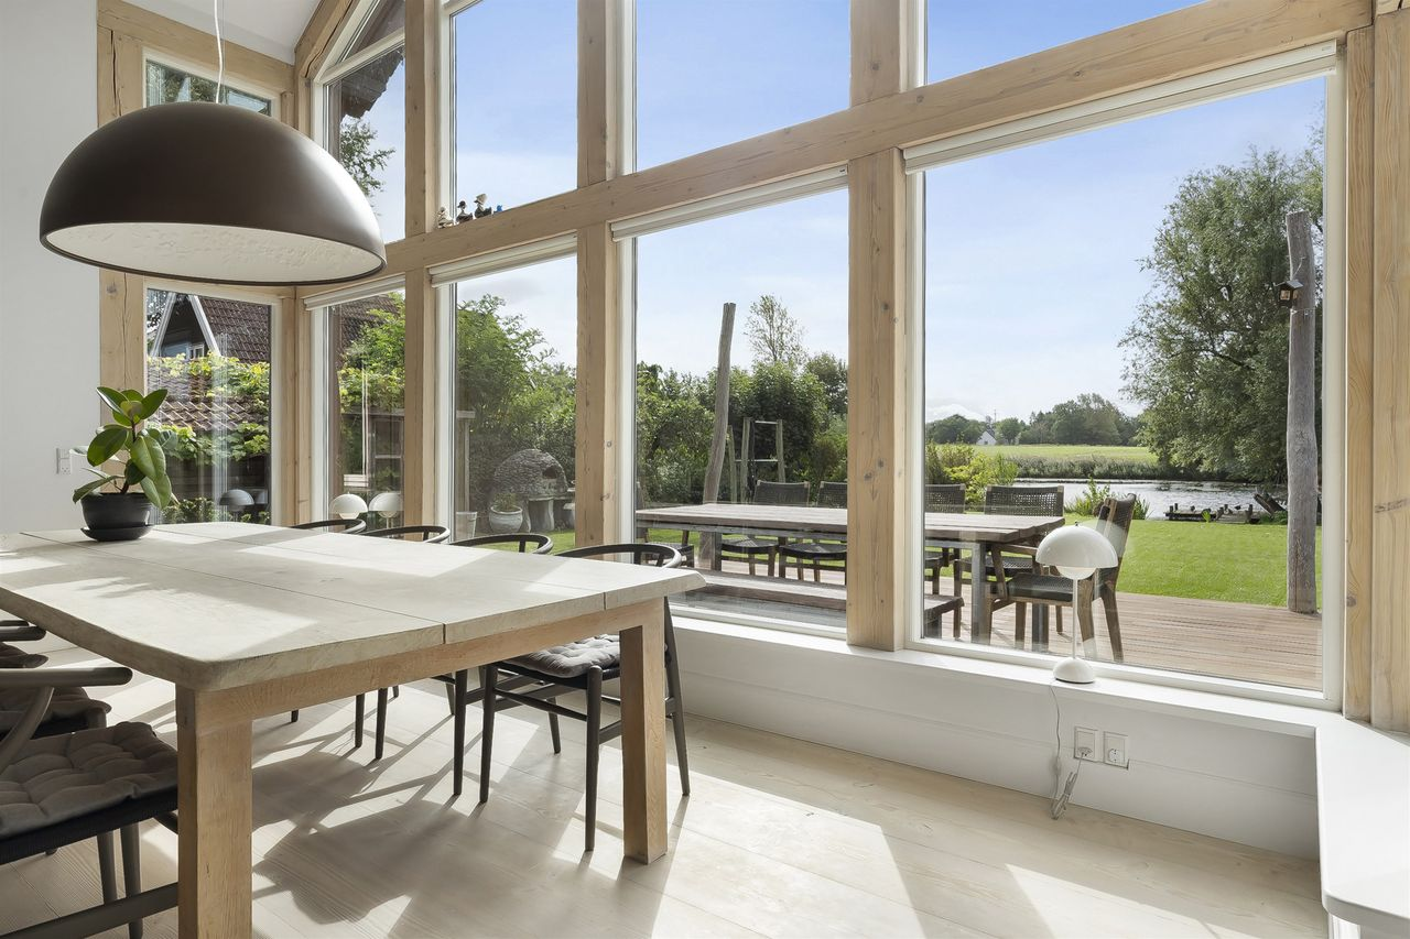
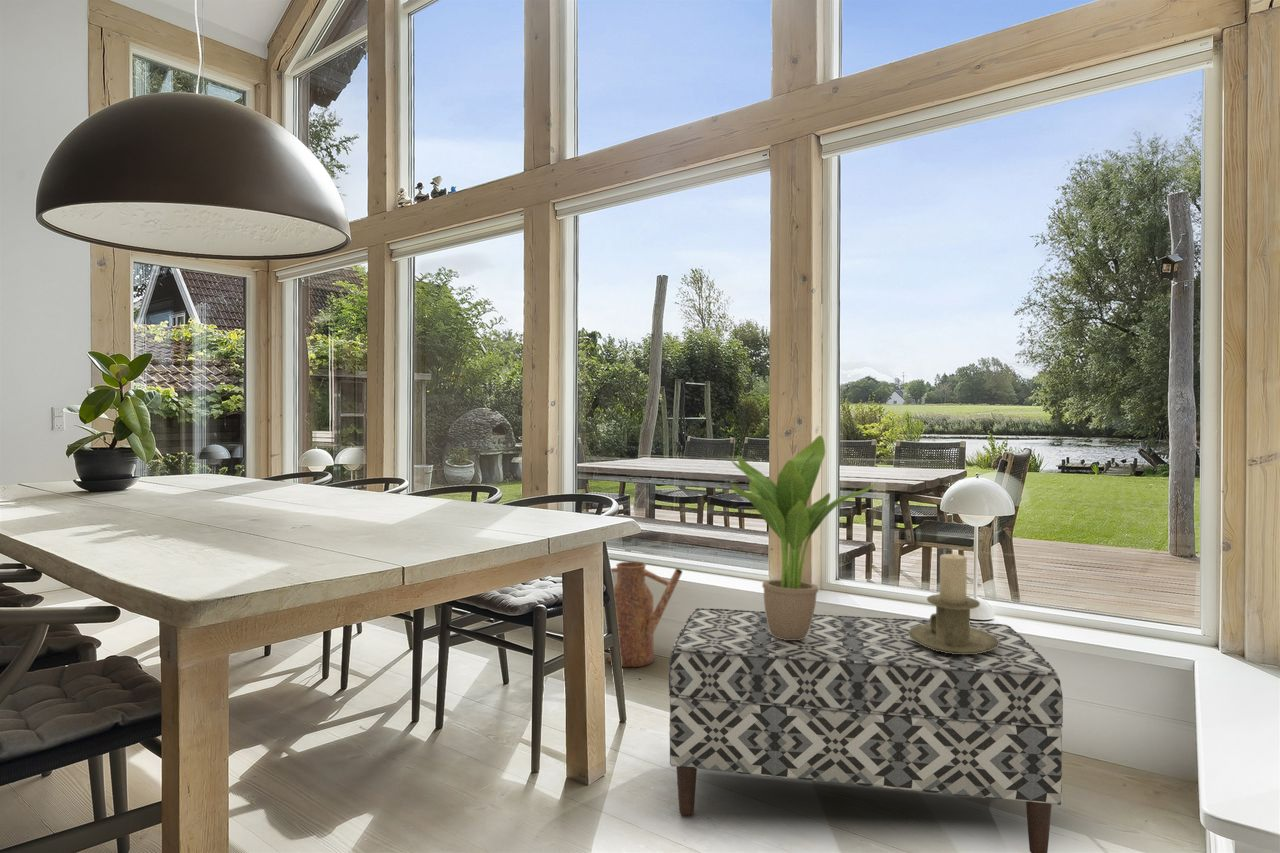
+ potted plant [726,434,879,640]
+ bench [667,607,1064,853]
+ candle holder [908,553,999,654]
+ watering can [607,561,683,668]
